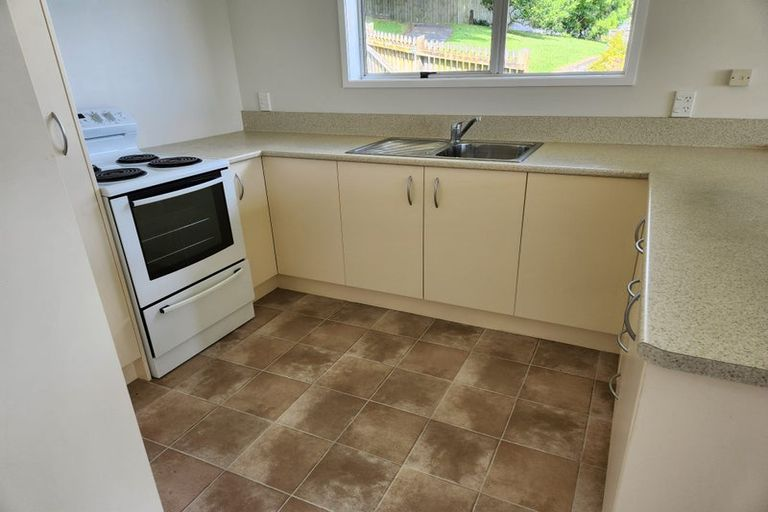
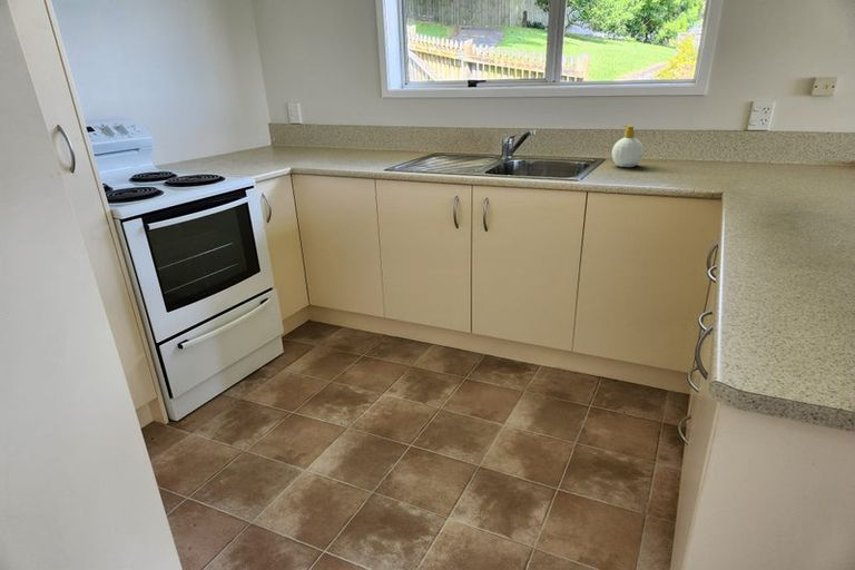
+ soap bottle [611,125,645,168]
